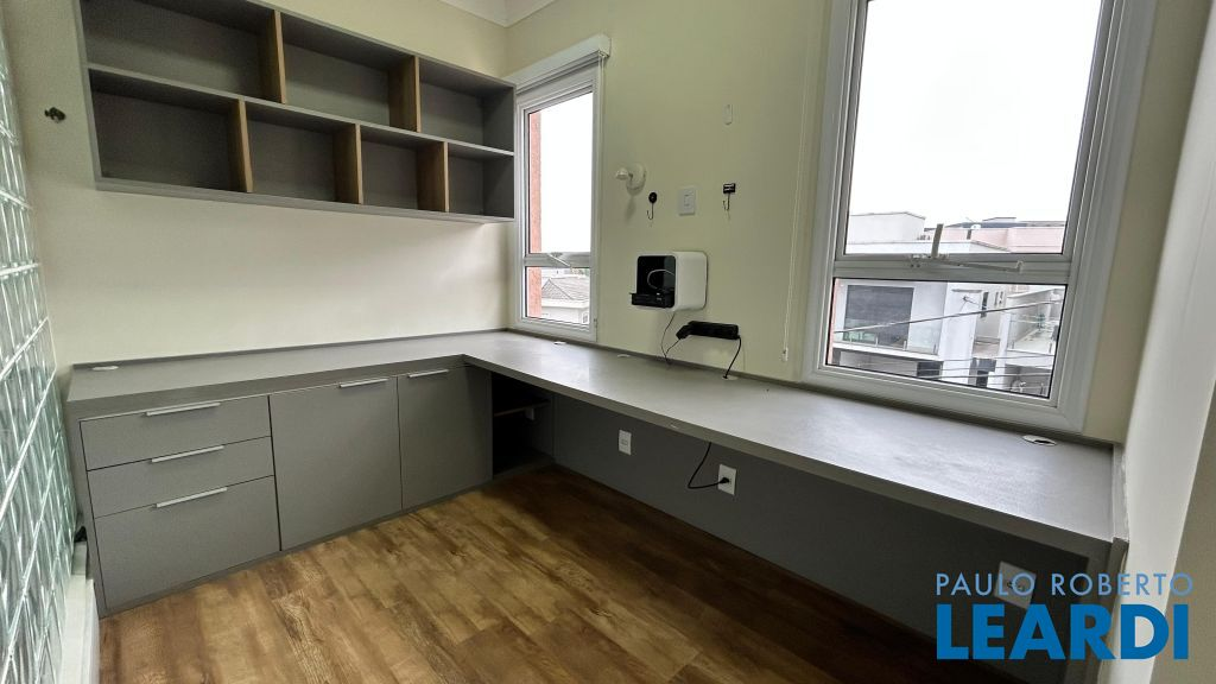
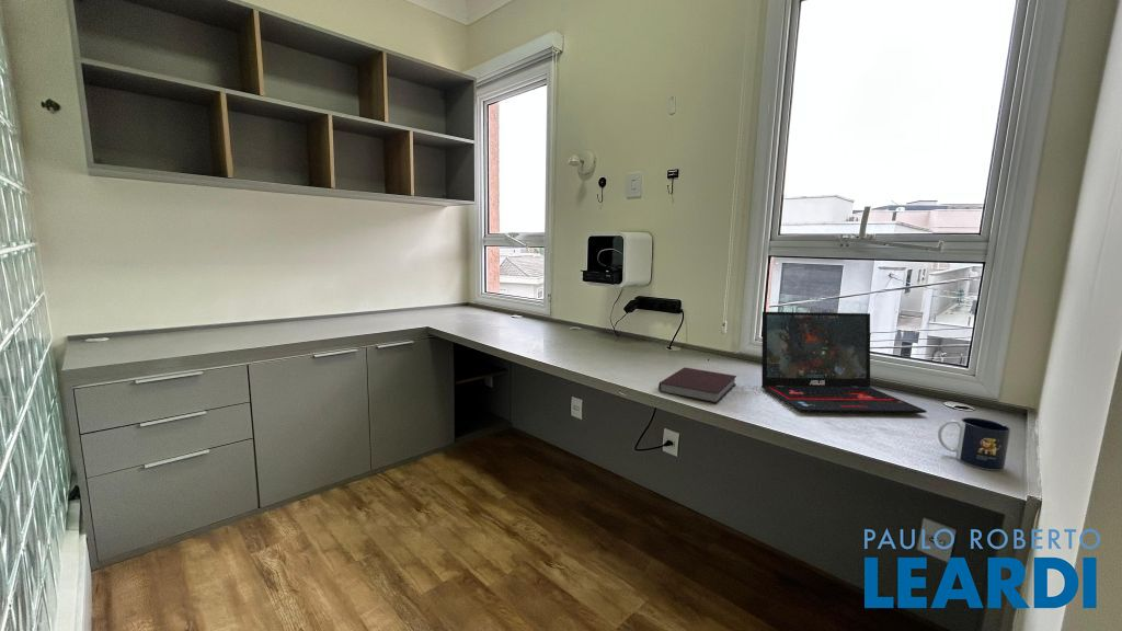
+ laptop [760,311,927,414]
+ mug [937,416,1011,471]
+ notebook [657,366,737,404]
